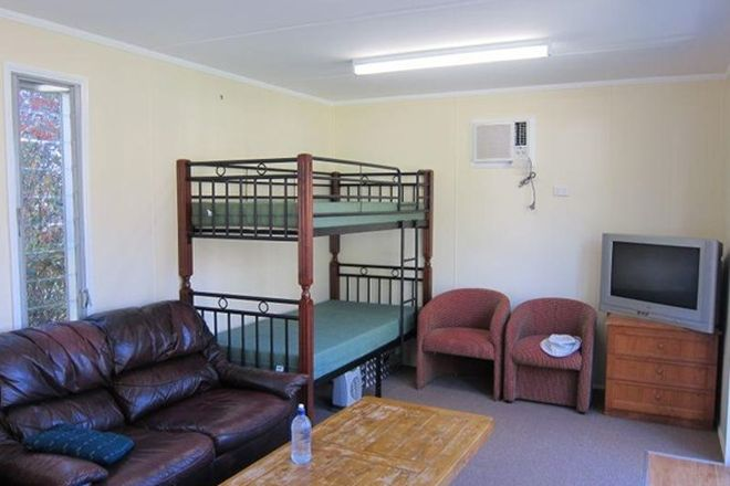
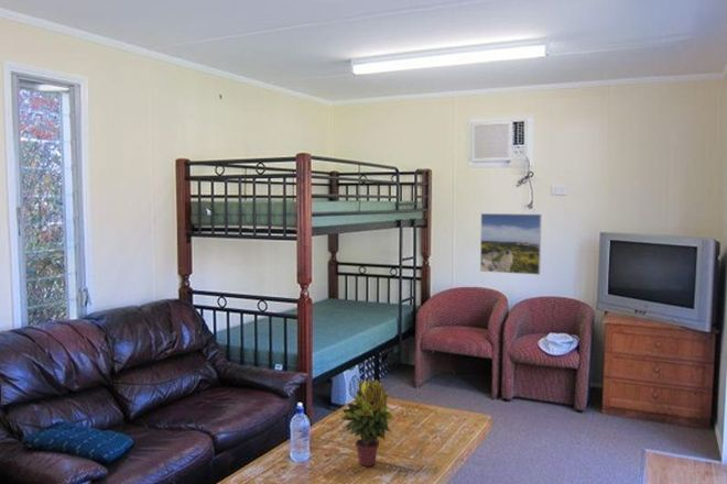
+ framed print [479,212,543,276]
+ potted plant [340,377,394,468]
